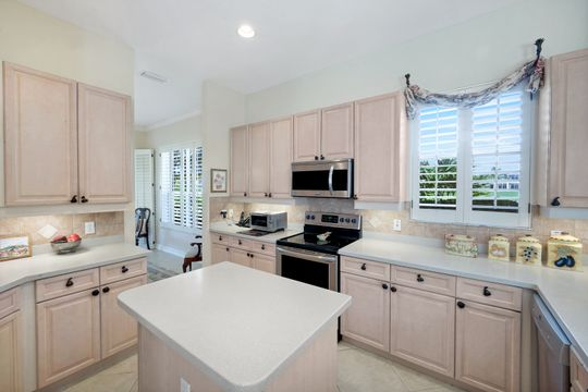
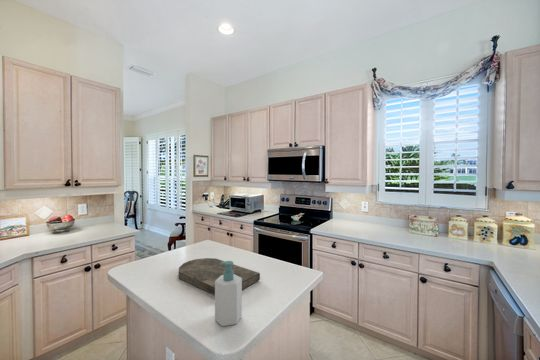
+ cutting board [178,257,261,296]
+ soap bottle [214,260,243,327]
